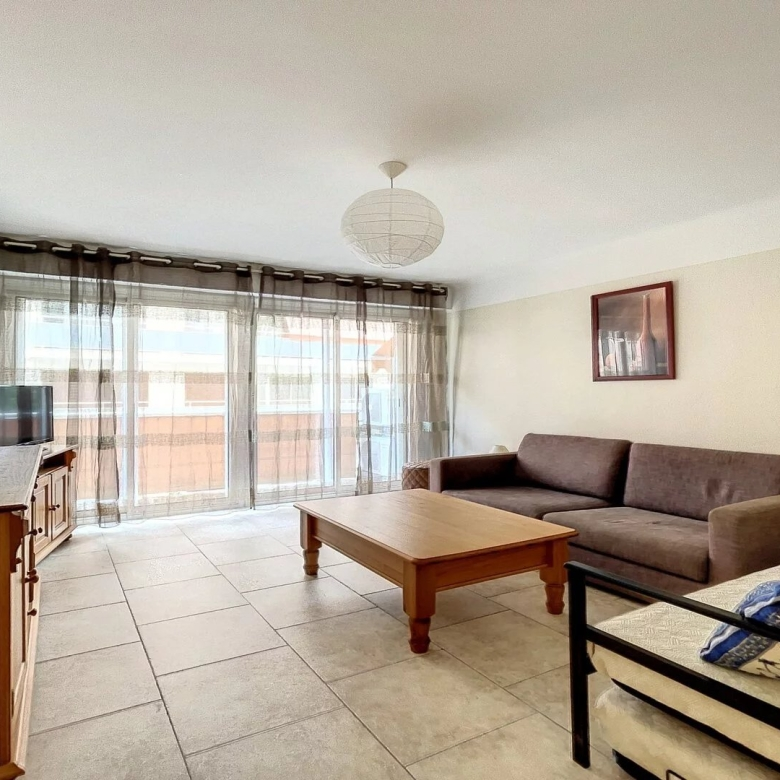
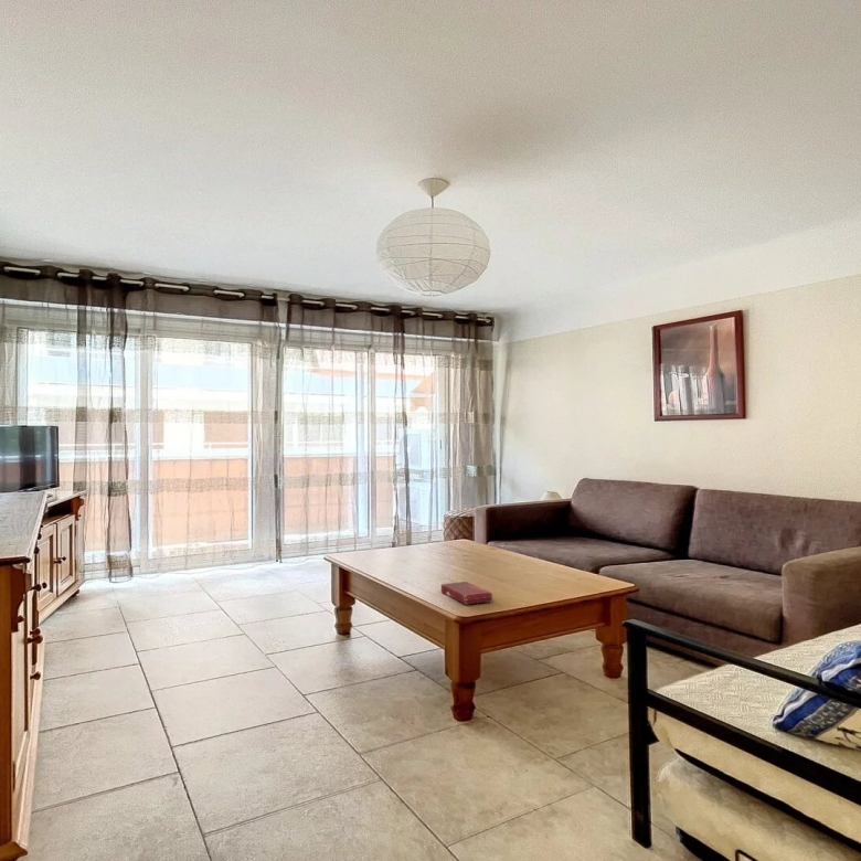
+ book [440,581,493,605]
